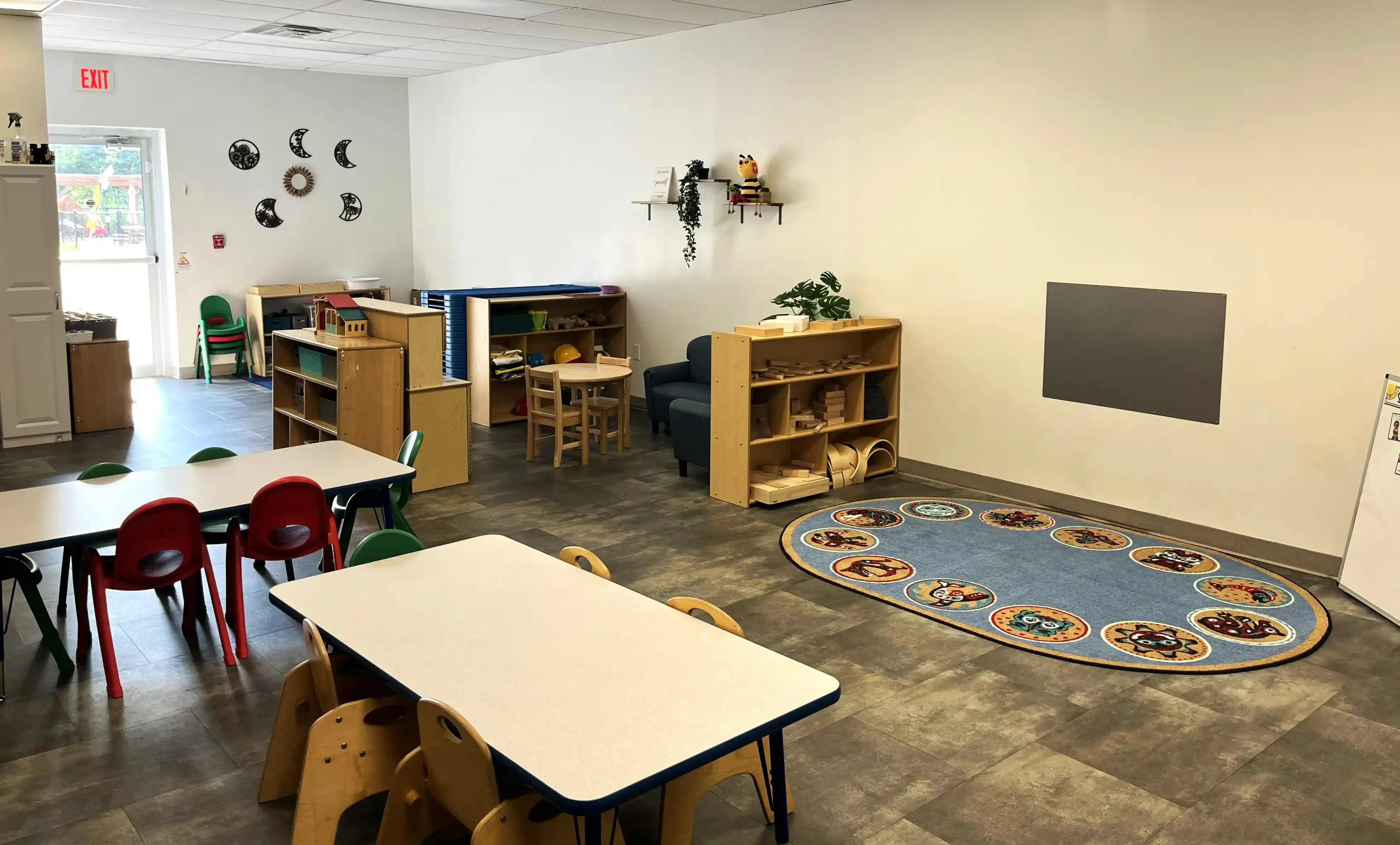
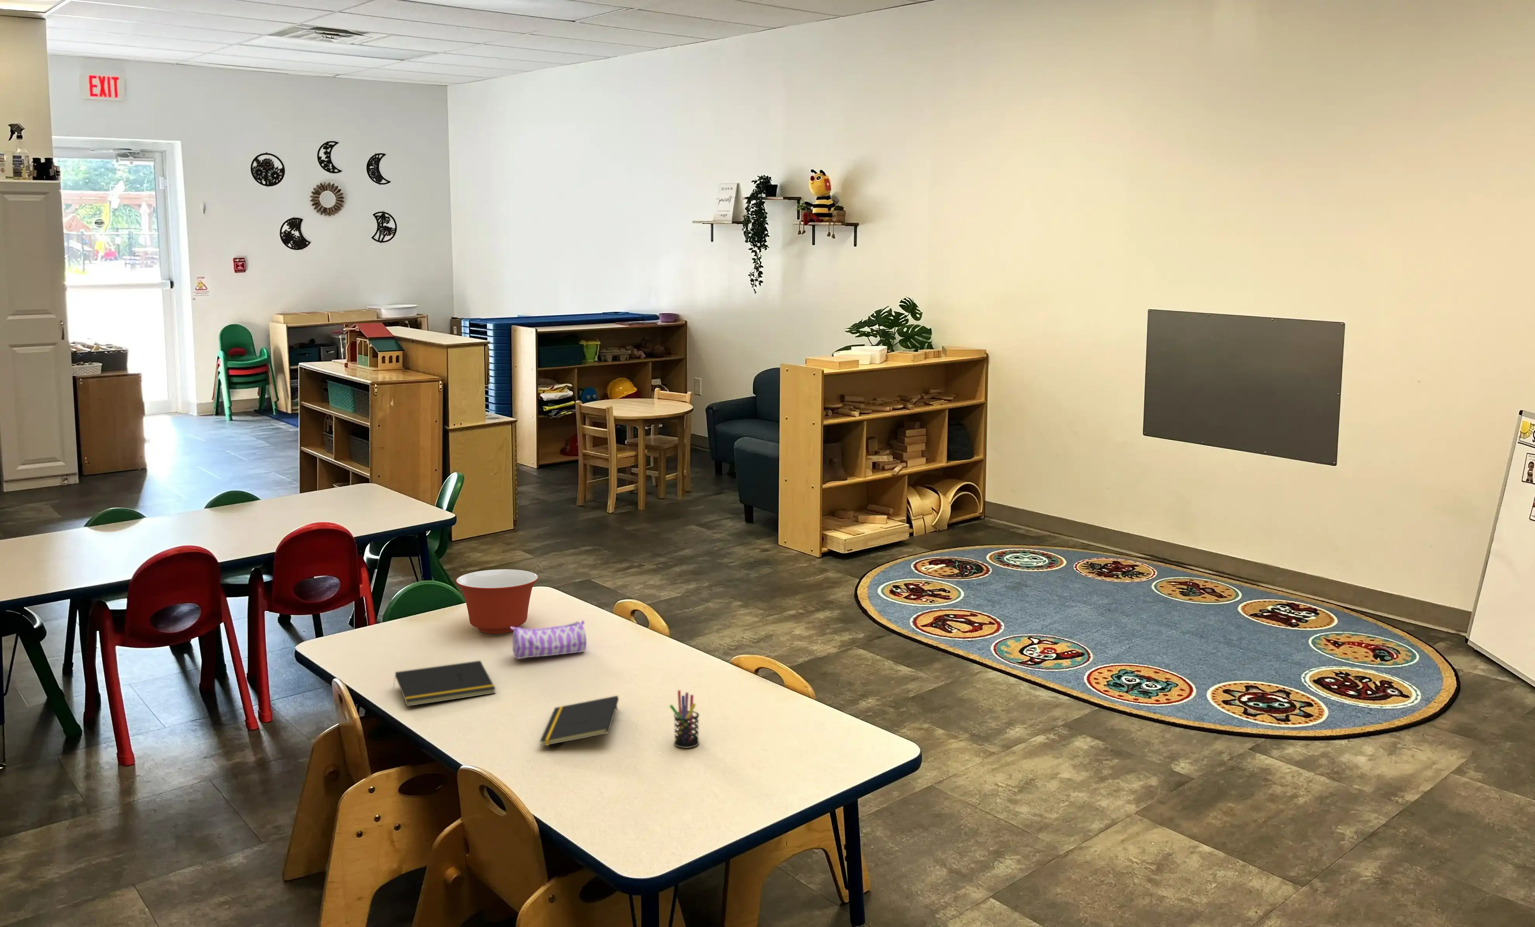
+ notepad [393,660,497,706]
+ mixing bowl [455,569,538,634]
+ pen holder [669,690,700,748]
+ notepad [539,696,619,747]
+ pencil case [511,620,587,659]
